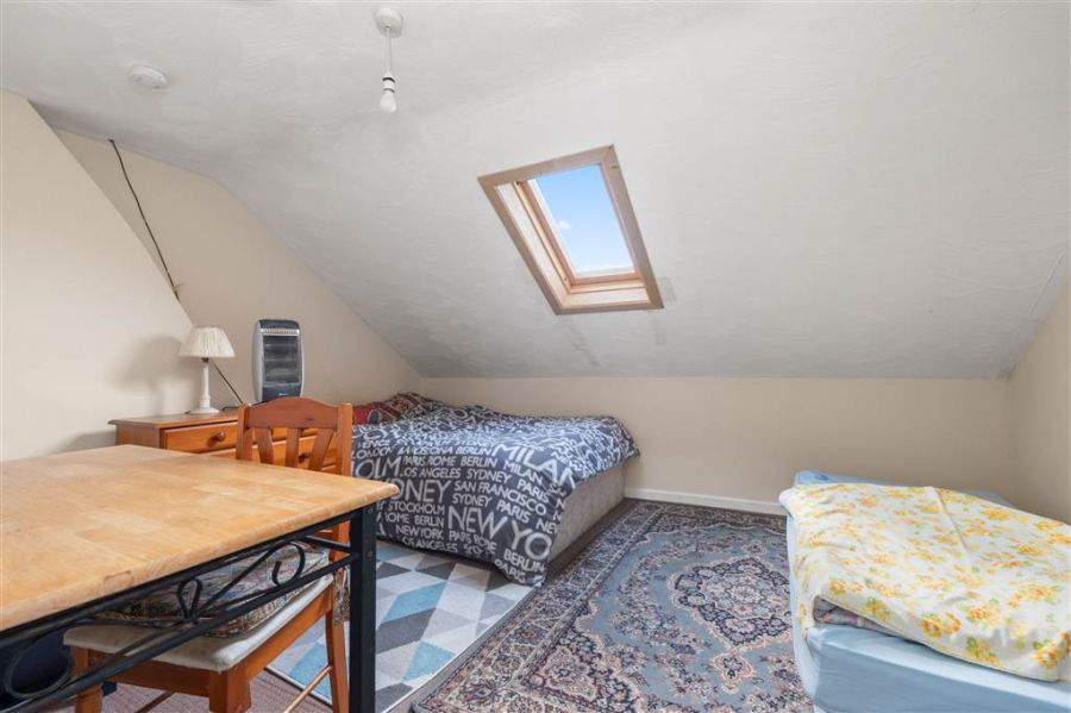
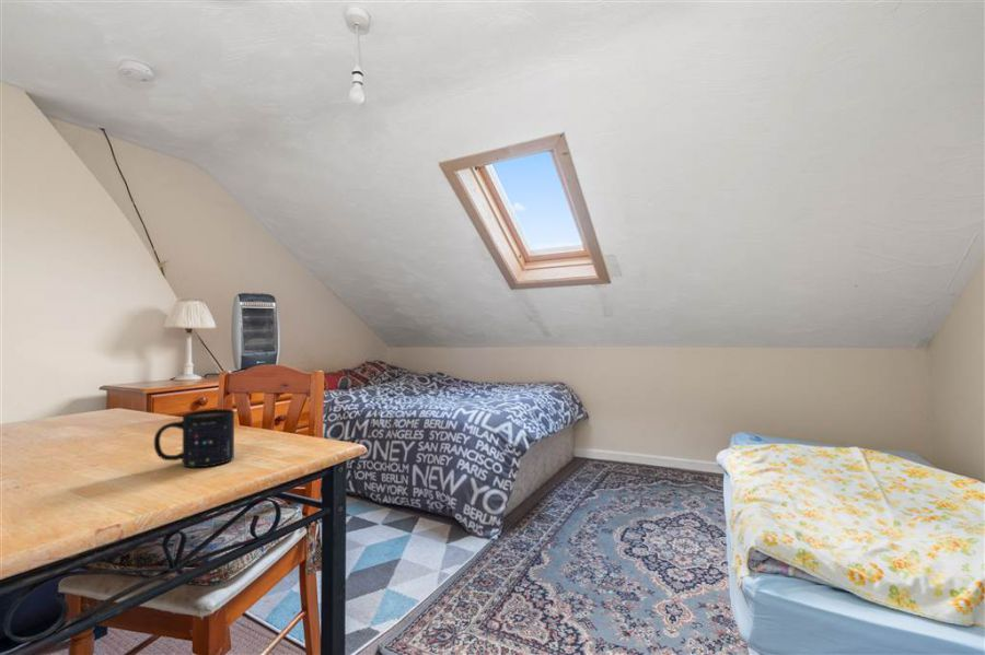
+ mug [153,408,235,469]
